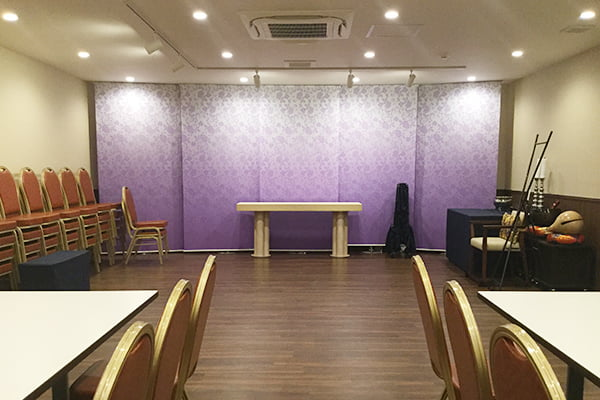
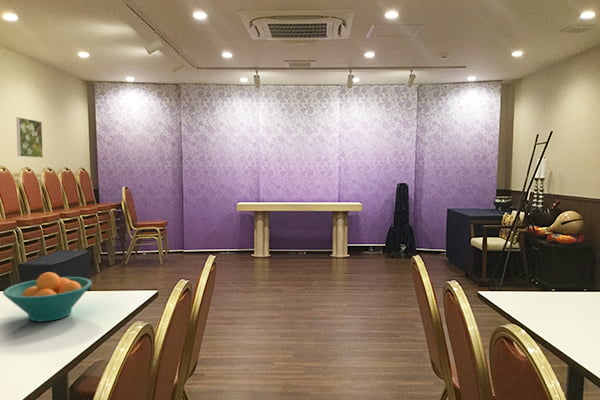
+ fruit bowl [2,271,93,323]
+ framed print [15,116,44,159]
